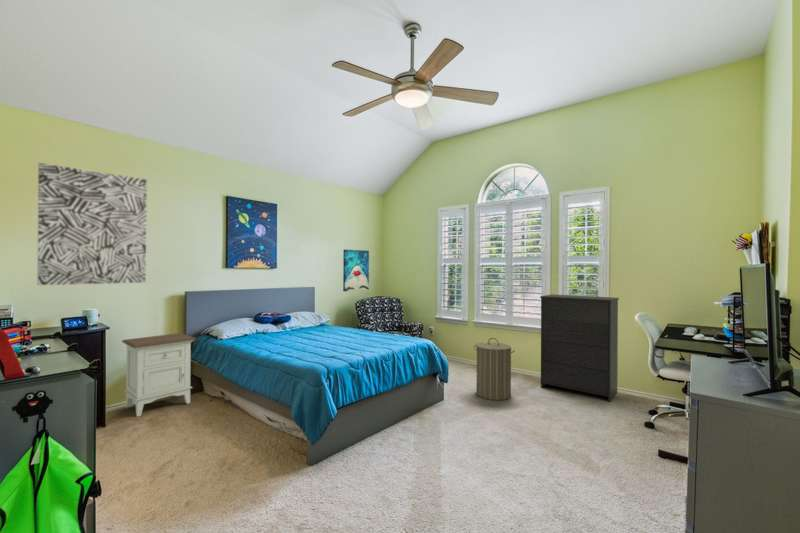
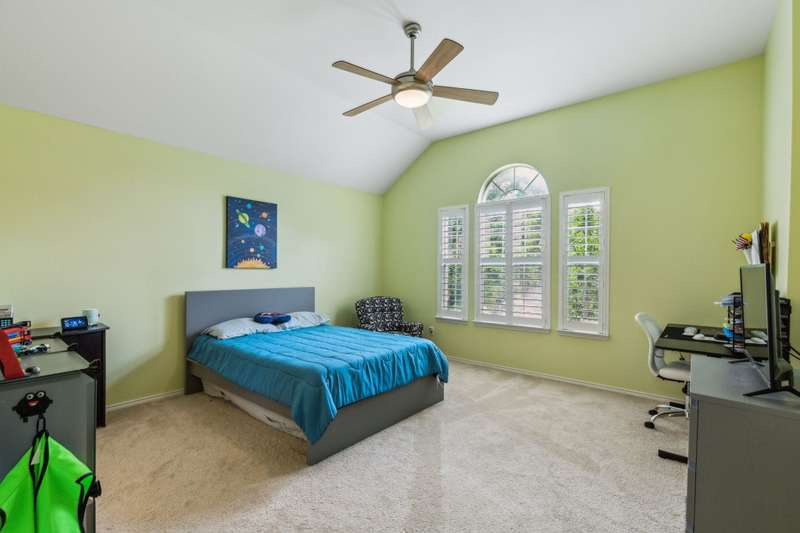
- wall art [342,249,370,292]
- wall art [37,162,148,286]
- nightstand [121,332,197,417]
- dresser [539,293,620,403]
- laundry hamper [473,337,516,401]
